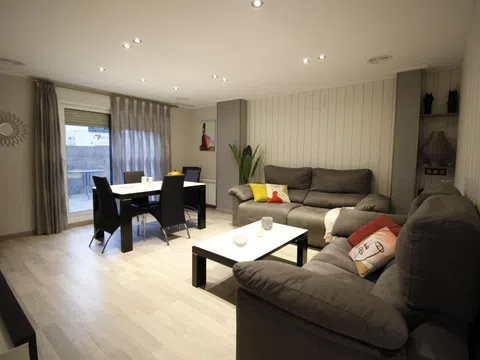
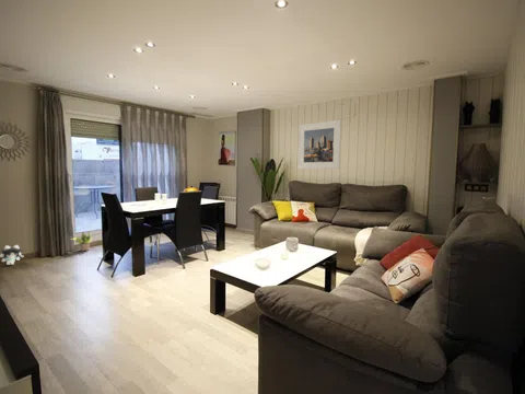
+ potted plant [71,231,94,252]
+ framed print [298,119,342,170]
+ plush toy [0,244,24,266]
